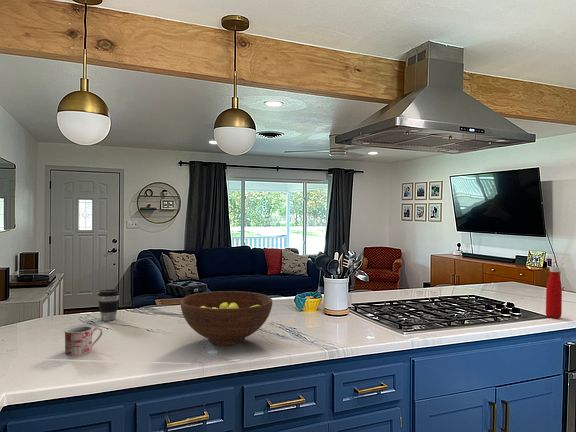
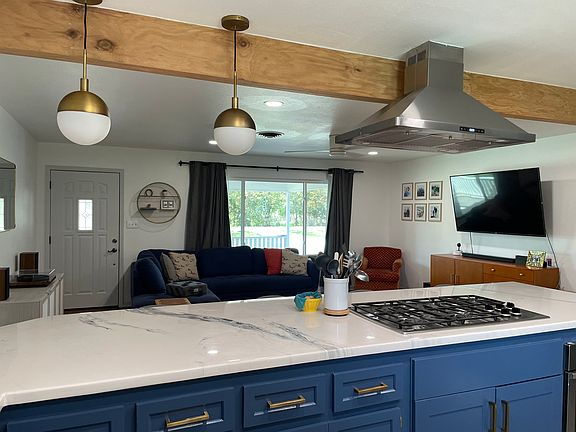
- mug [64,325,103,356]
- coffee cup [97,288,121,322]
- fruit bowl [180,290,273,346]
- bottle [545,266,563,319]
